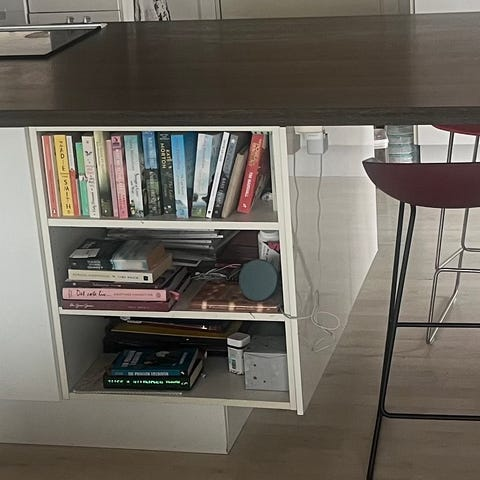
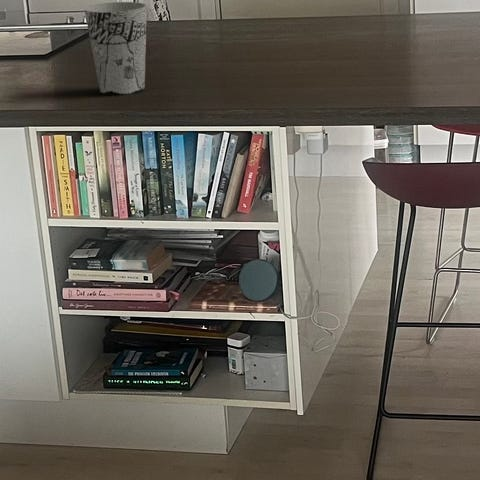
+ cup [83,1,148,97]
